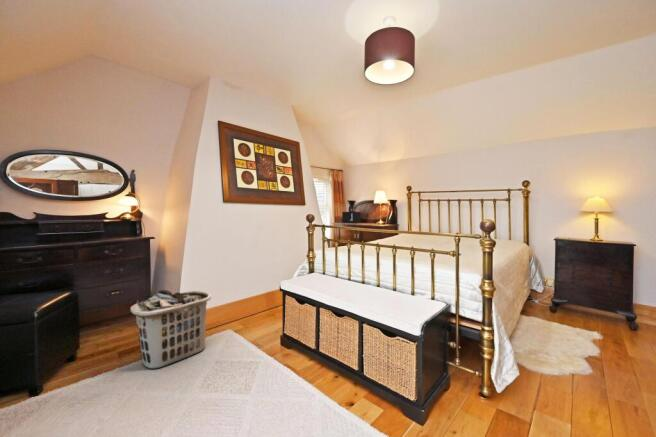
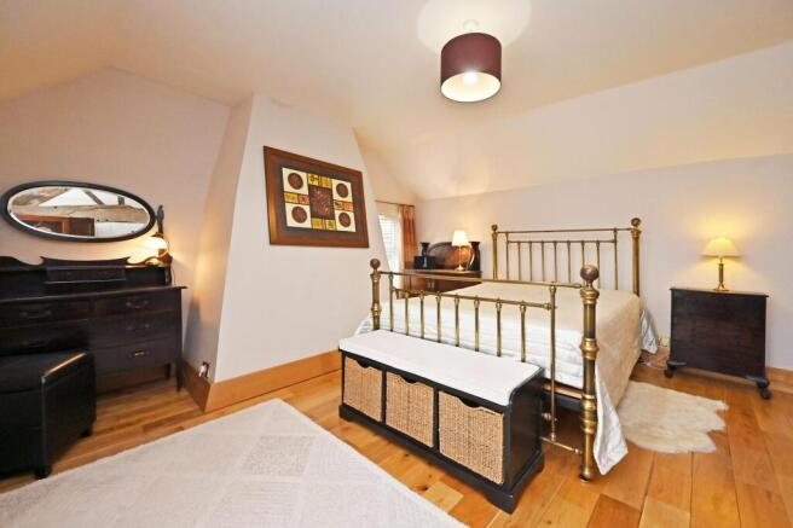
- clothes hamper [129,289,212,370]
